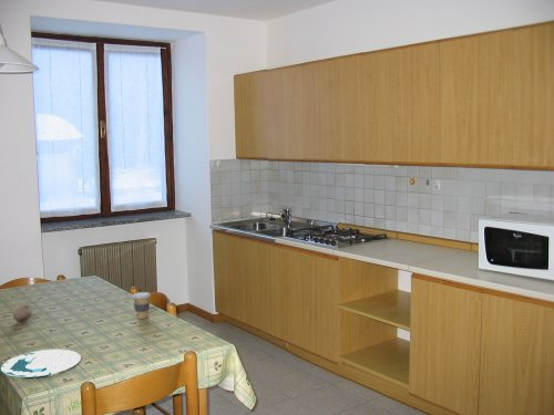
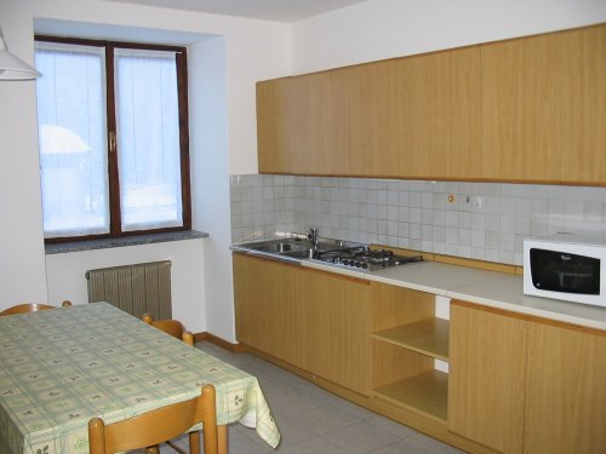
- coffee cup [132,291,152,320]
- fruit [12,303,33,323]
- plate [0,349,82,378]
